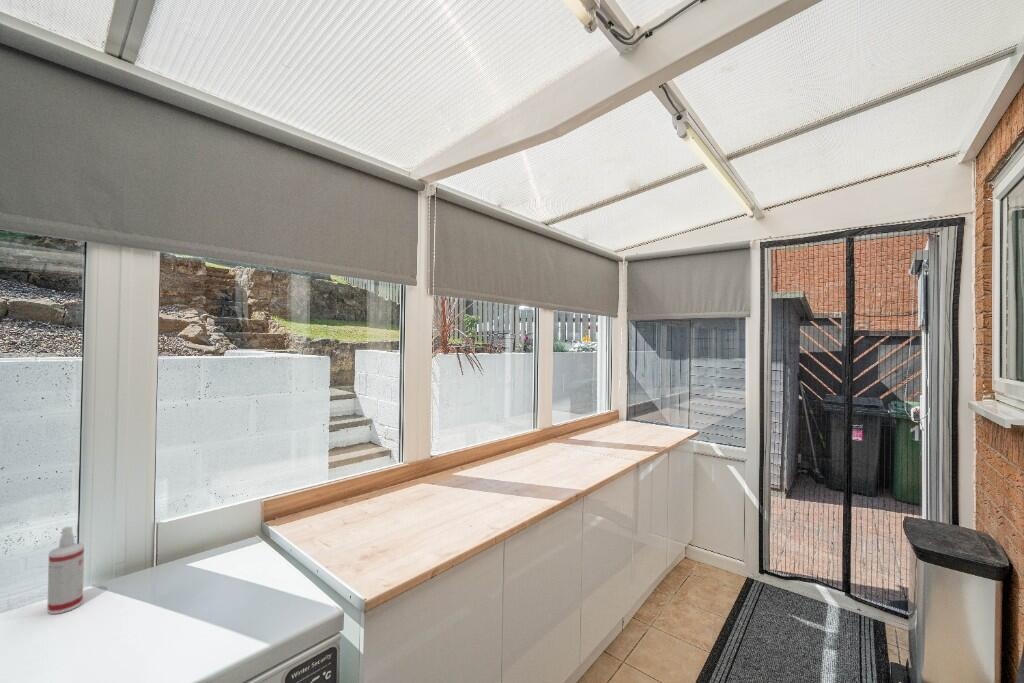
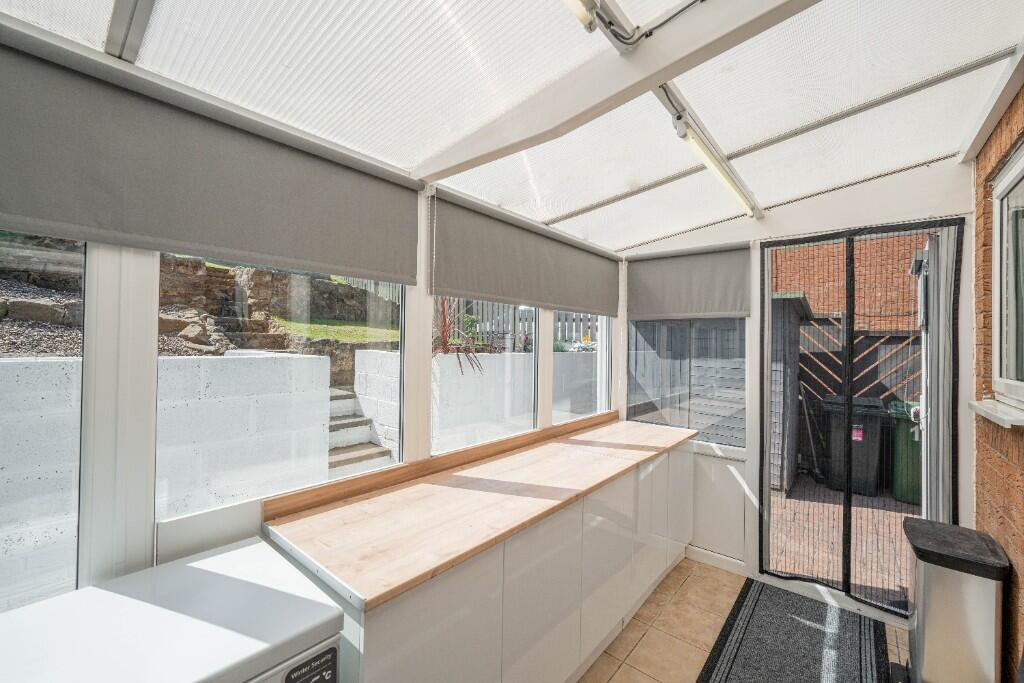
- spray bottle [46,525,85,615]
